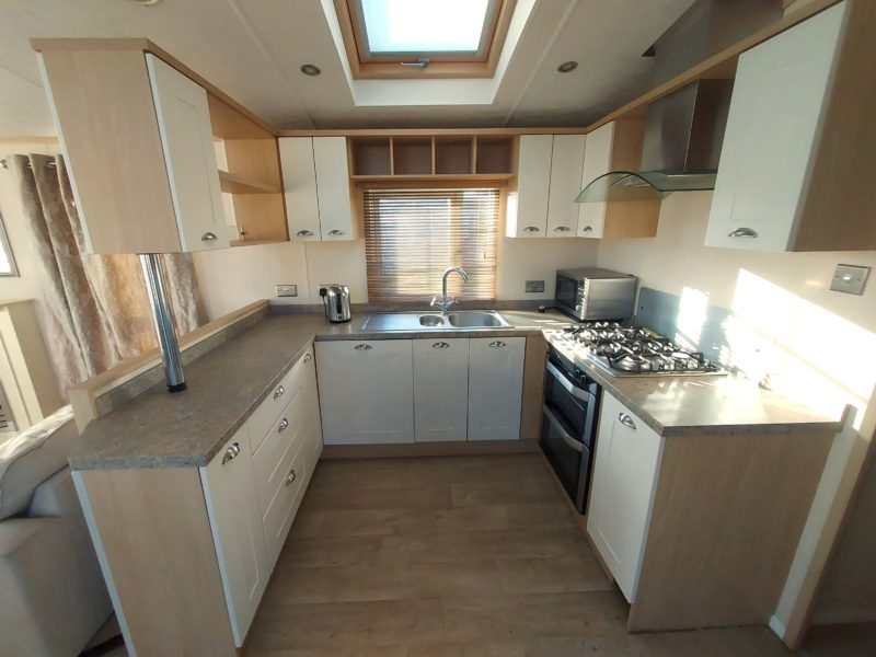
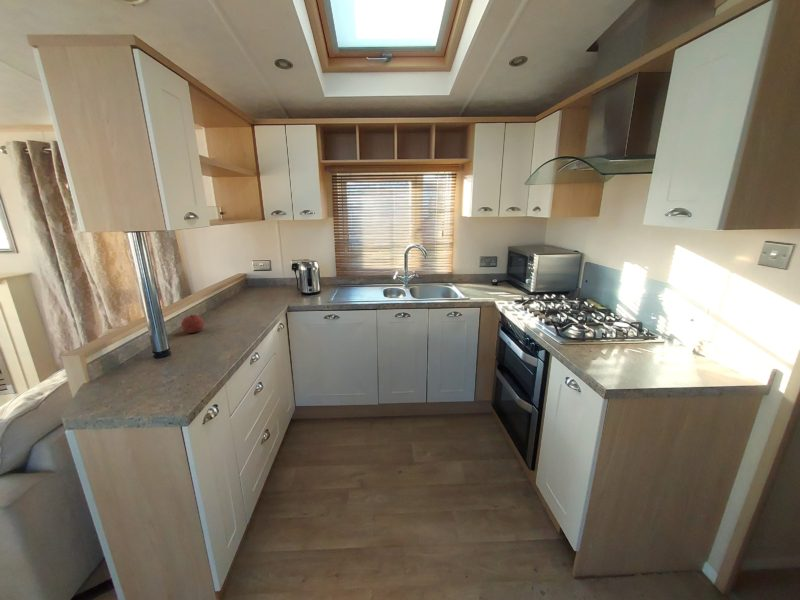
+ fruit [180,313,205,334]
